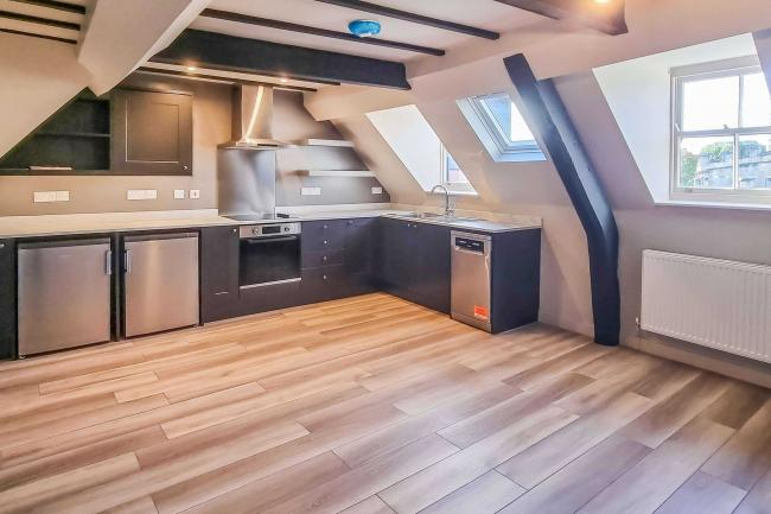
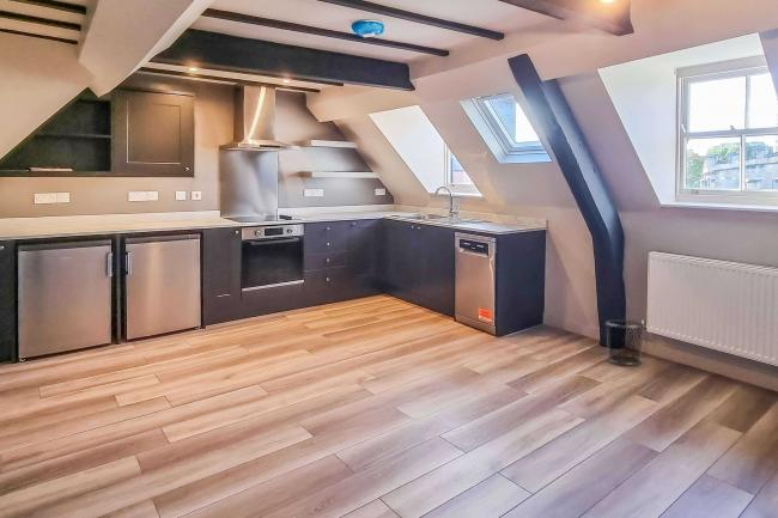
+ waste bin [604,318,646,366]
